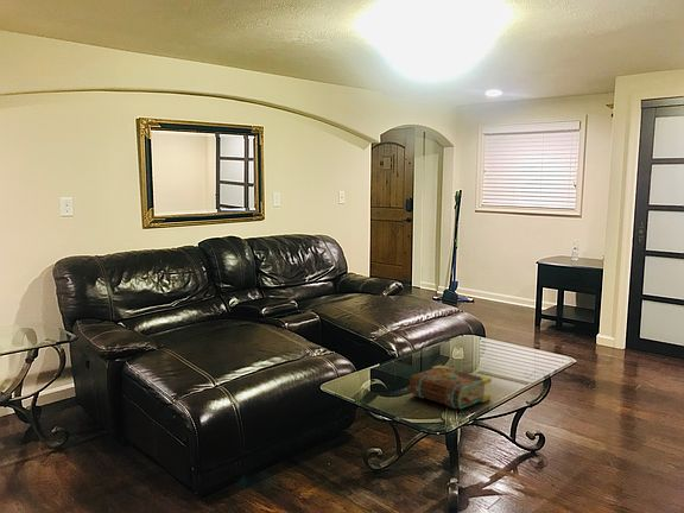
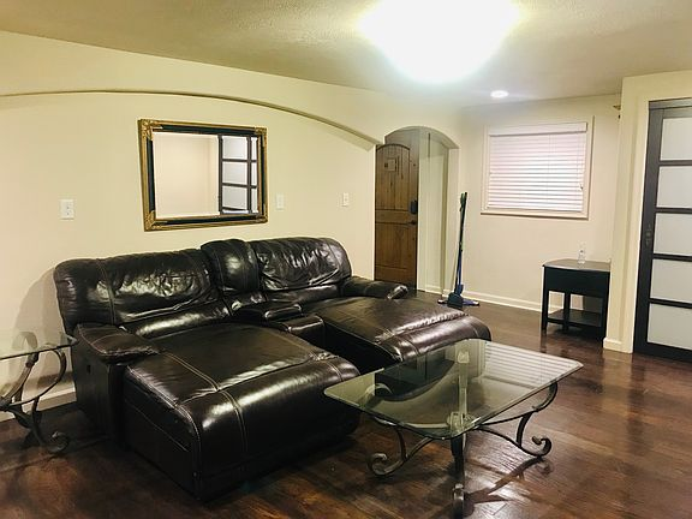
- book [408,363,493,410]
